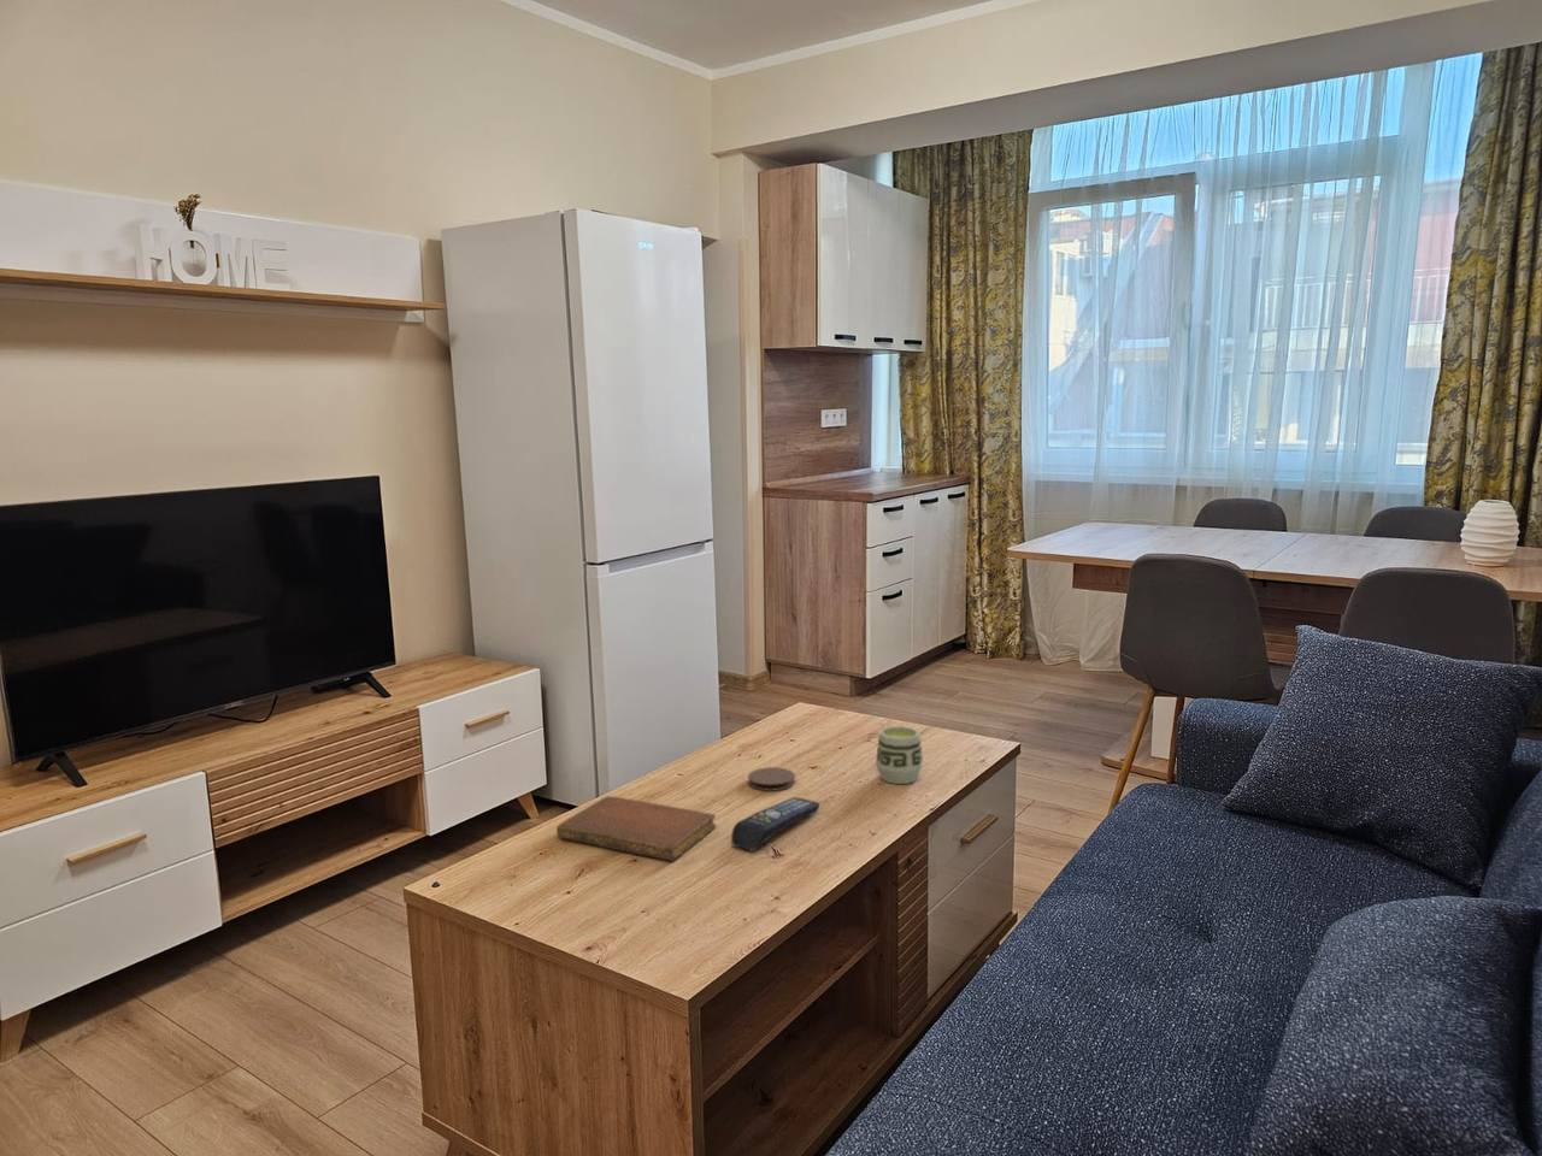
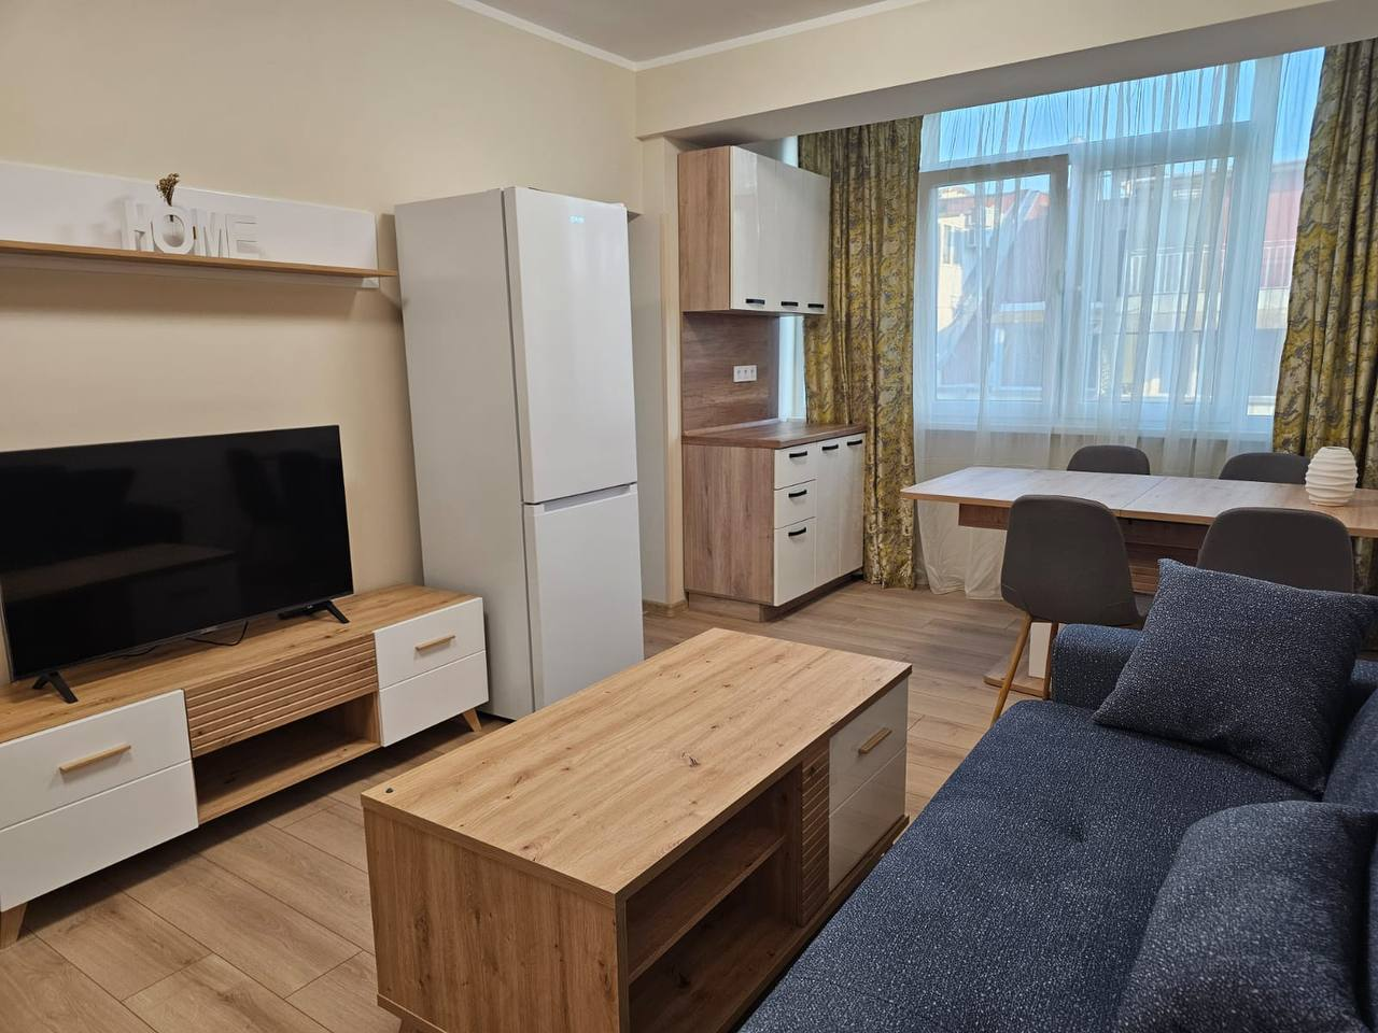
- coaster [747,766,796,793]
- remote control [730,795,821,851]
- notebook [555,794,716,862]
- cup [874,725,924,786]
